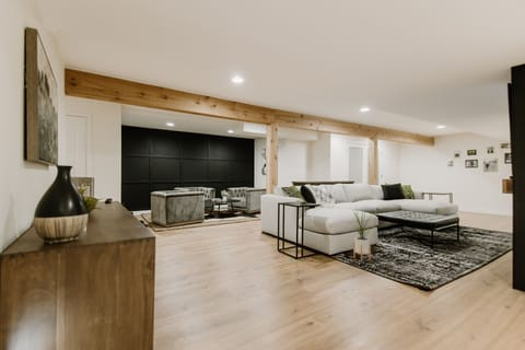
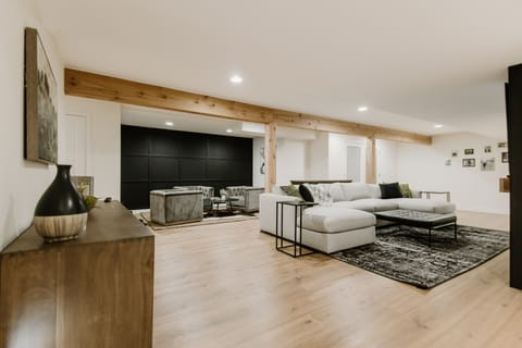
- house plant [348,206,376,262]
